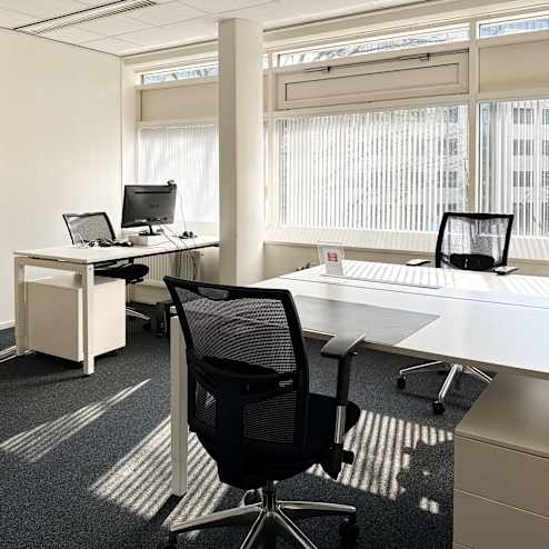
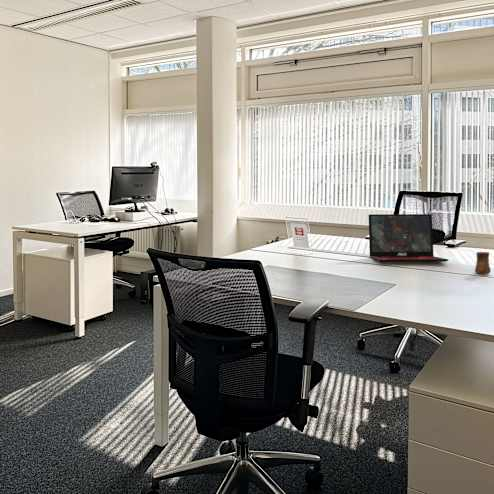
+ laptop [368,213,450,263]
+ cup [474,251,492,275]
